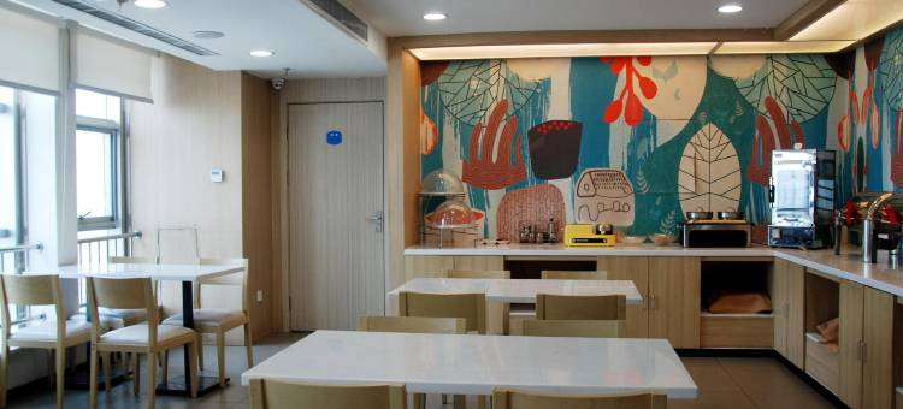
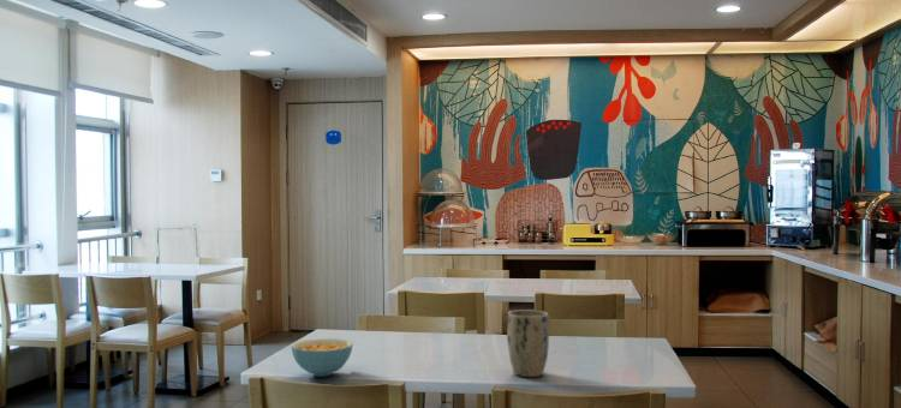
+ cereal bowl [291,338,354,378]
+ plant pot [506,308,550,378]
